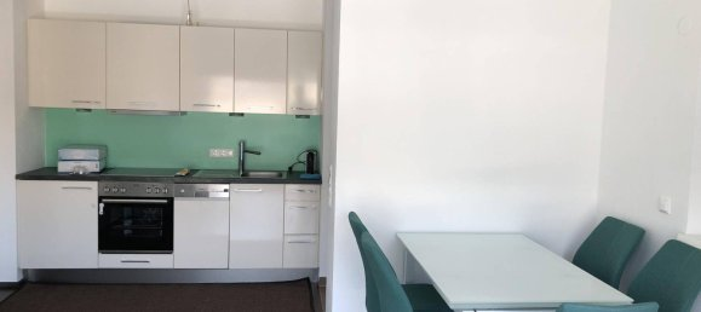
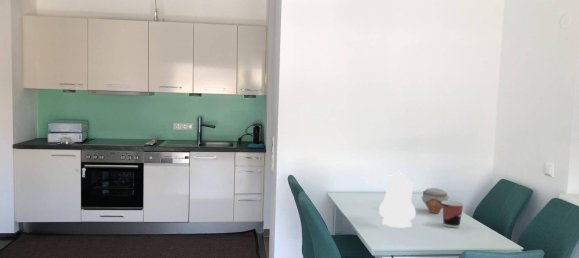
+ jar [421,187,450,214]
+ cup [442,200,465,229]
+ teapot [378,170,417,229]
